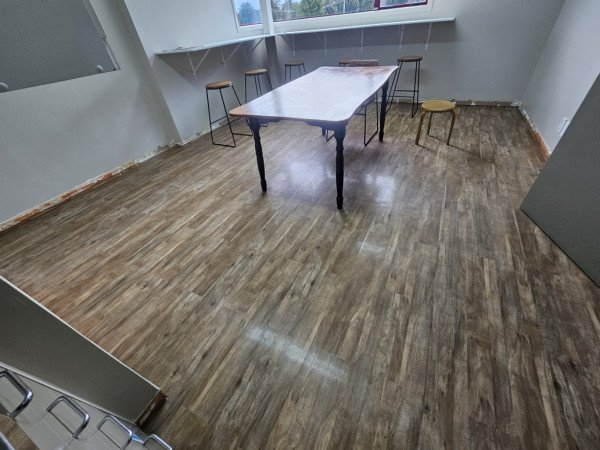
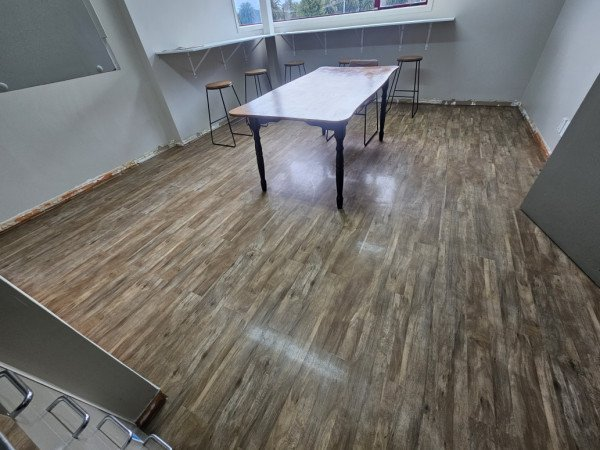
- stool [414,99,457,146]
